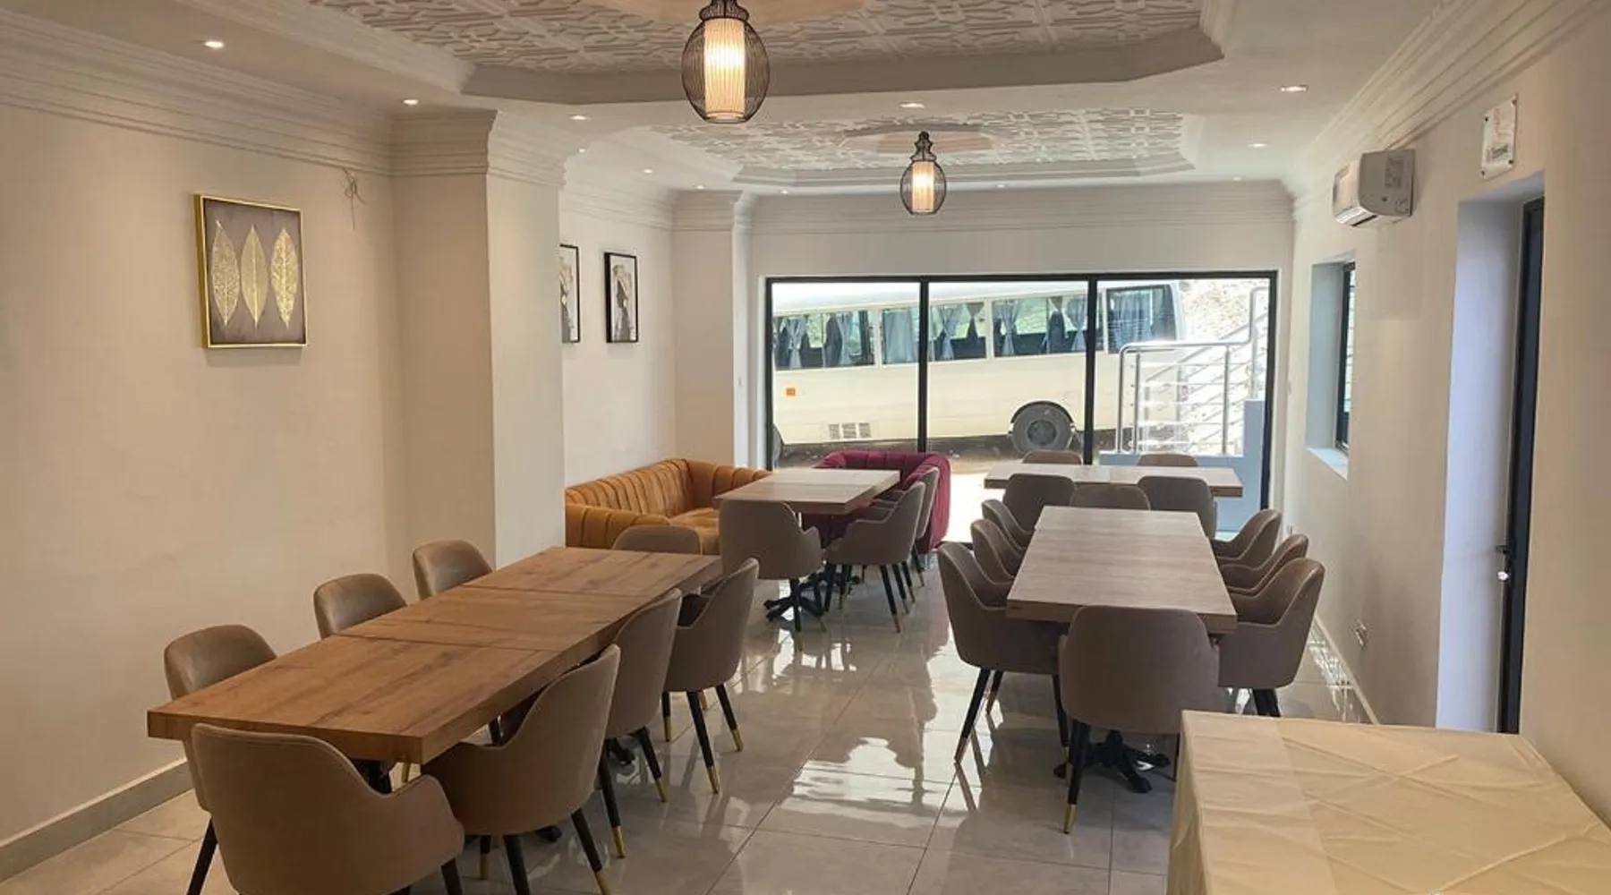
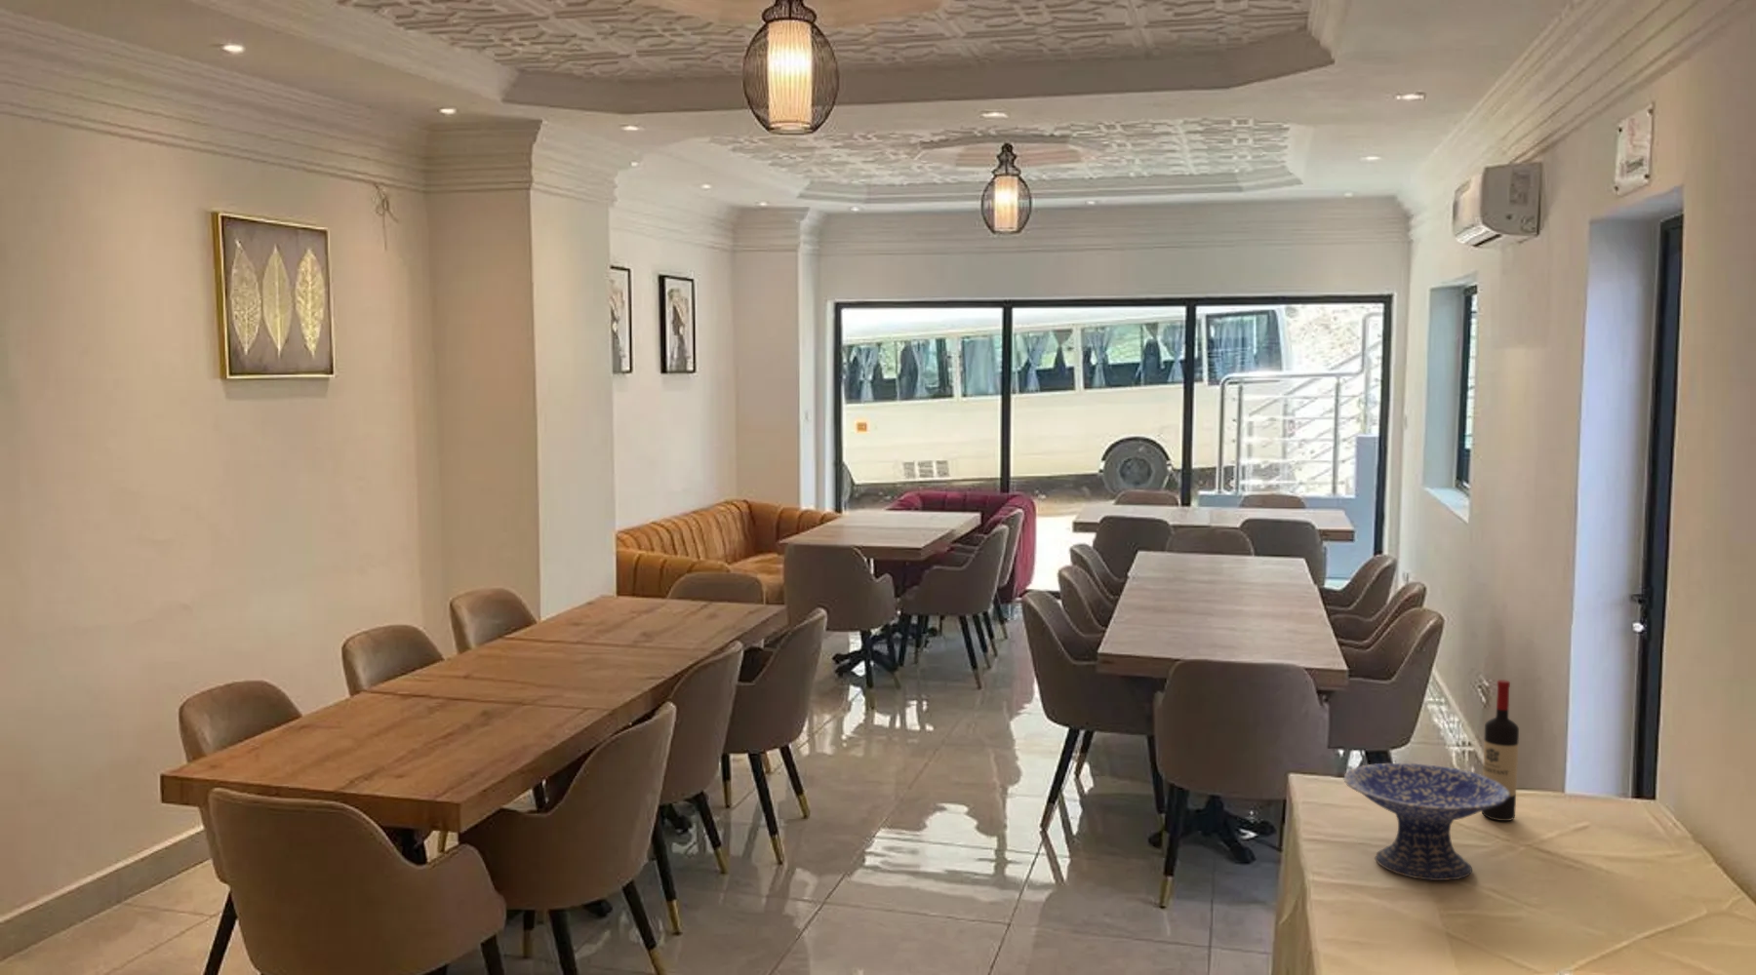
+ decorative bowl [1343,762,1510,881]
+ wine bottle [1481,678,1519,823]
